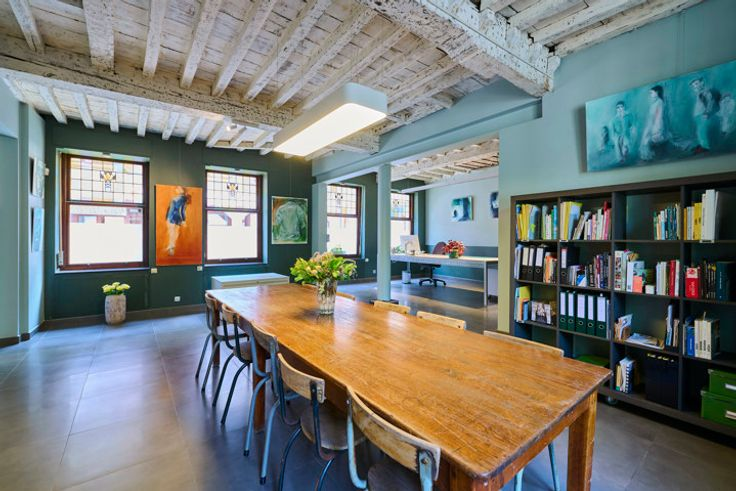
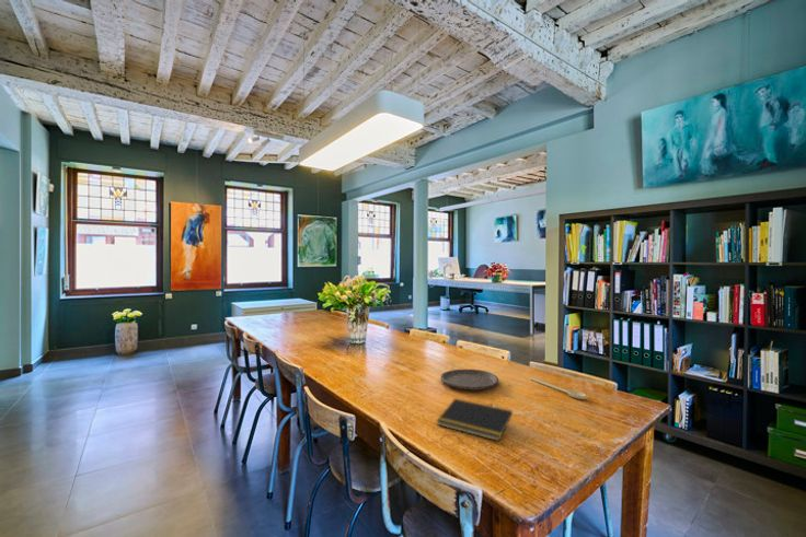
+ plate [440,369,499,390]
+ spoon [529,376,587,400]
+ notepad [436,397,514,442]
